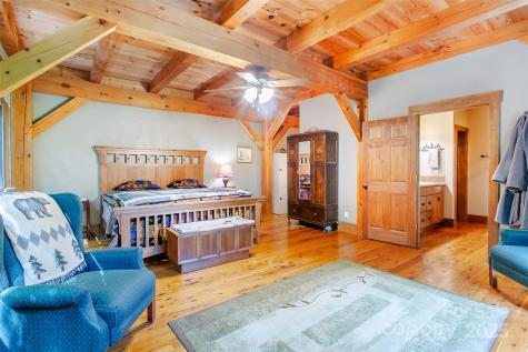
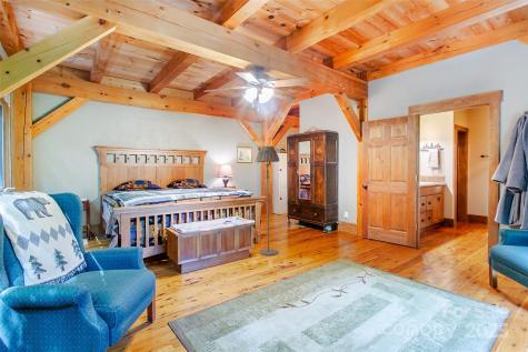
+ floor lamp [255,145,280,257]
